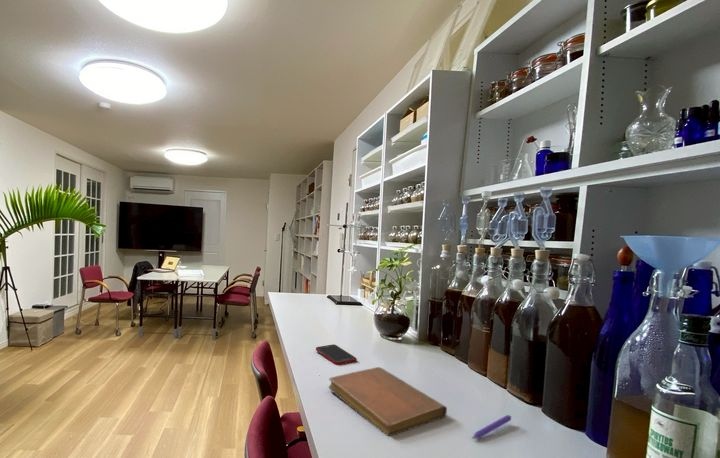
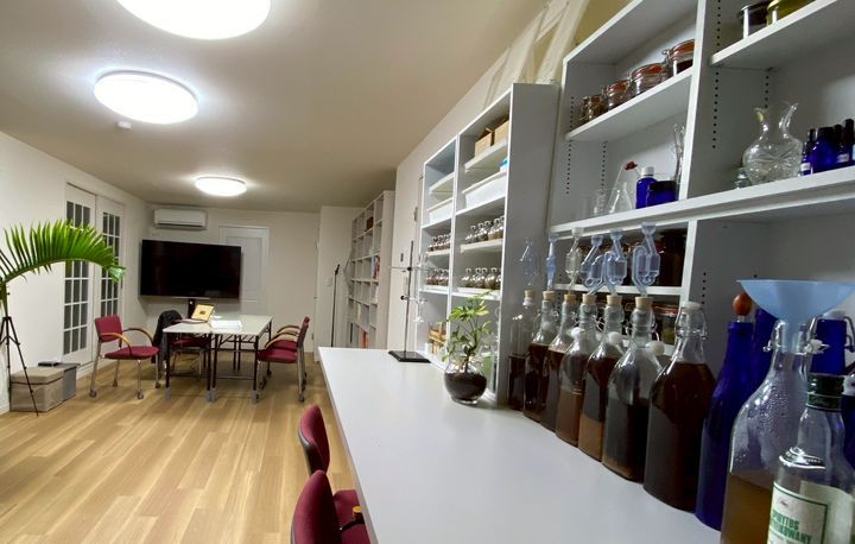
- notebook [328,366,448,437]
- cell phone [315,343,358,366]
- pen [470,414,512,440]
